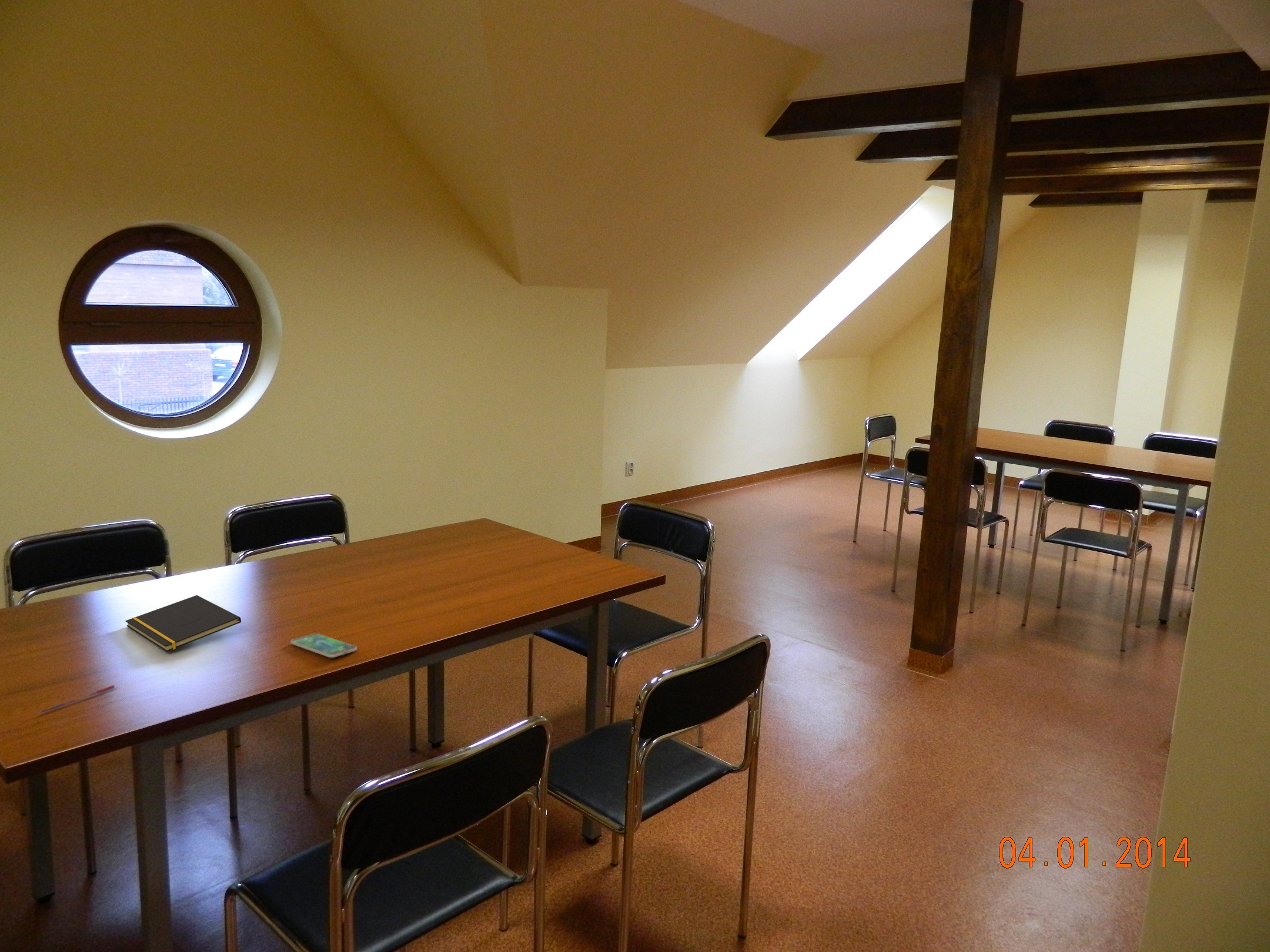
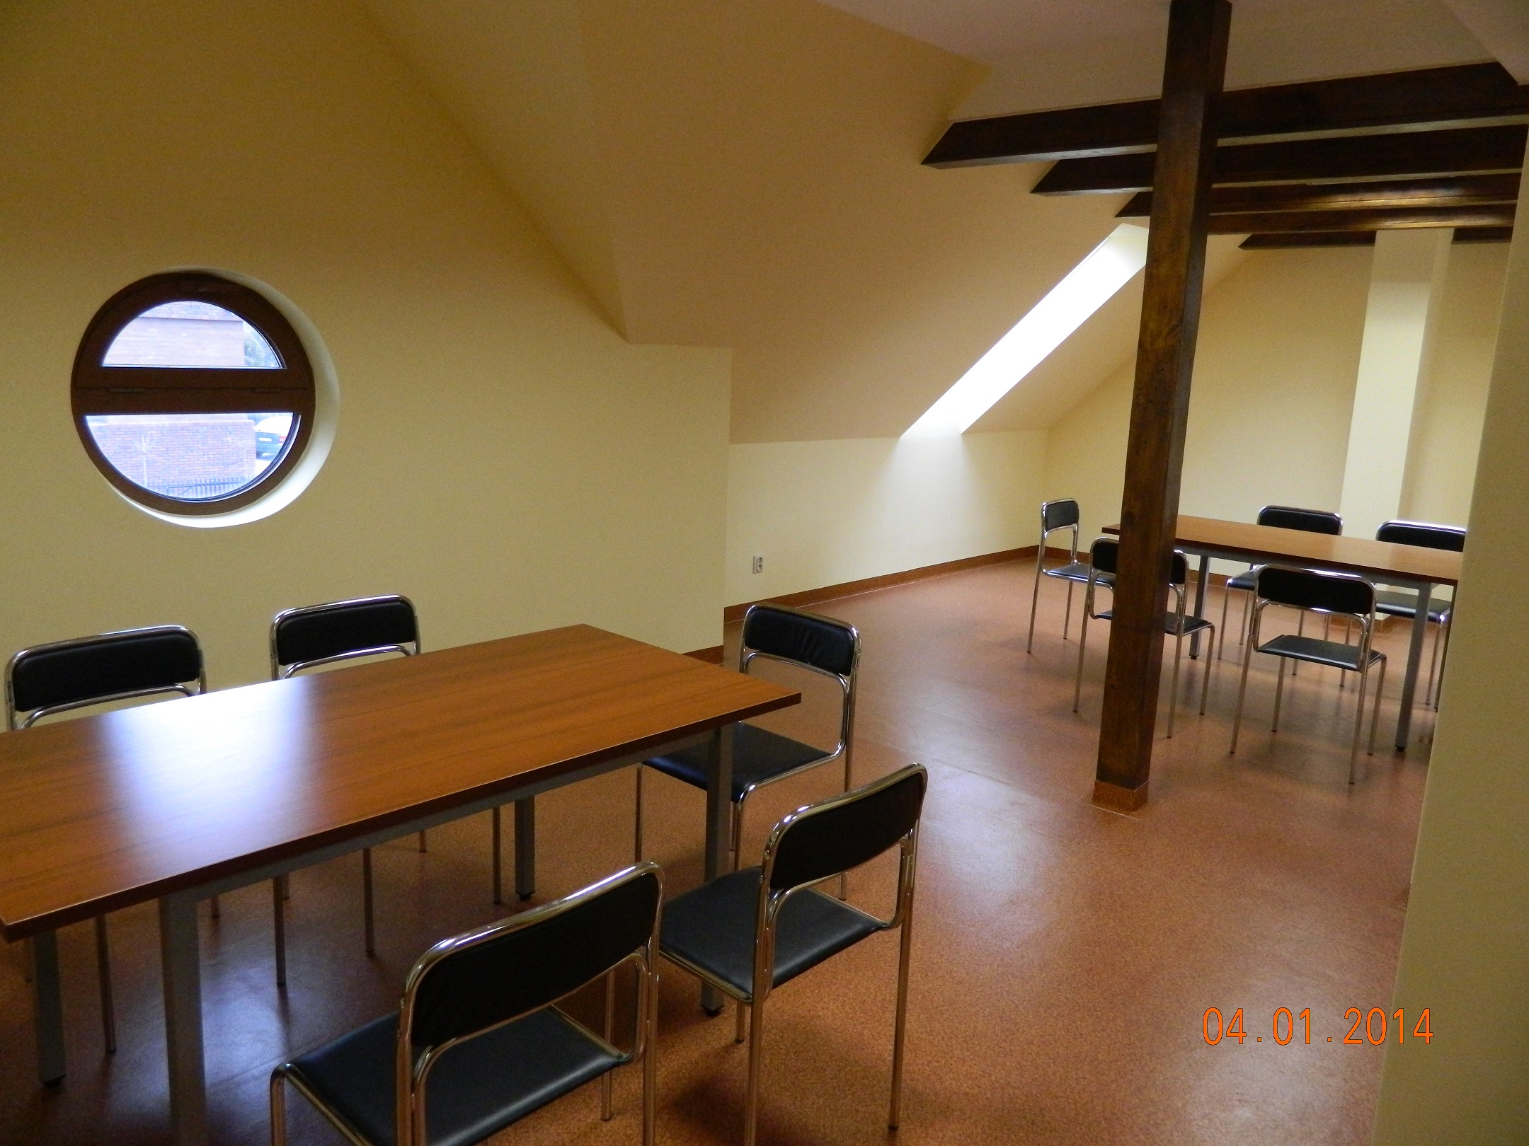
- notepad [125,595,242,652]
- pen [36,685,115,715]
- smartphone [290,633,357,658]
